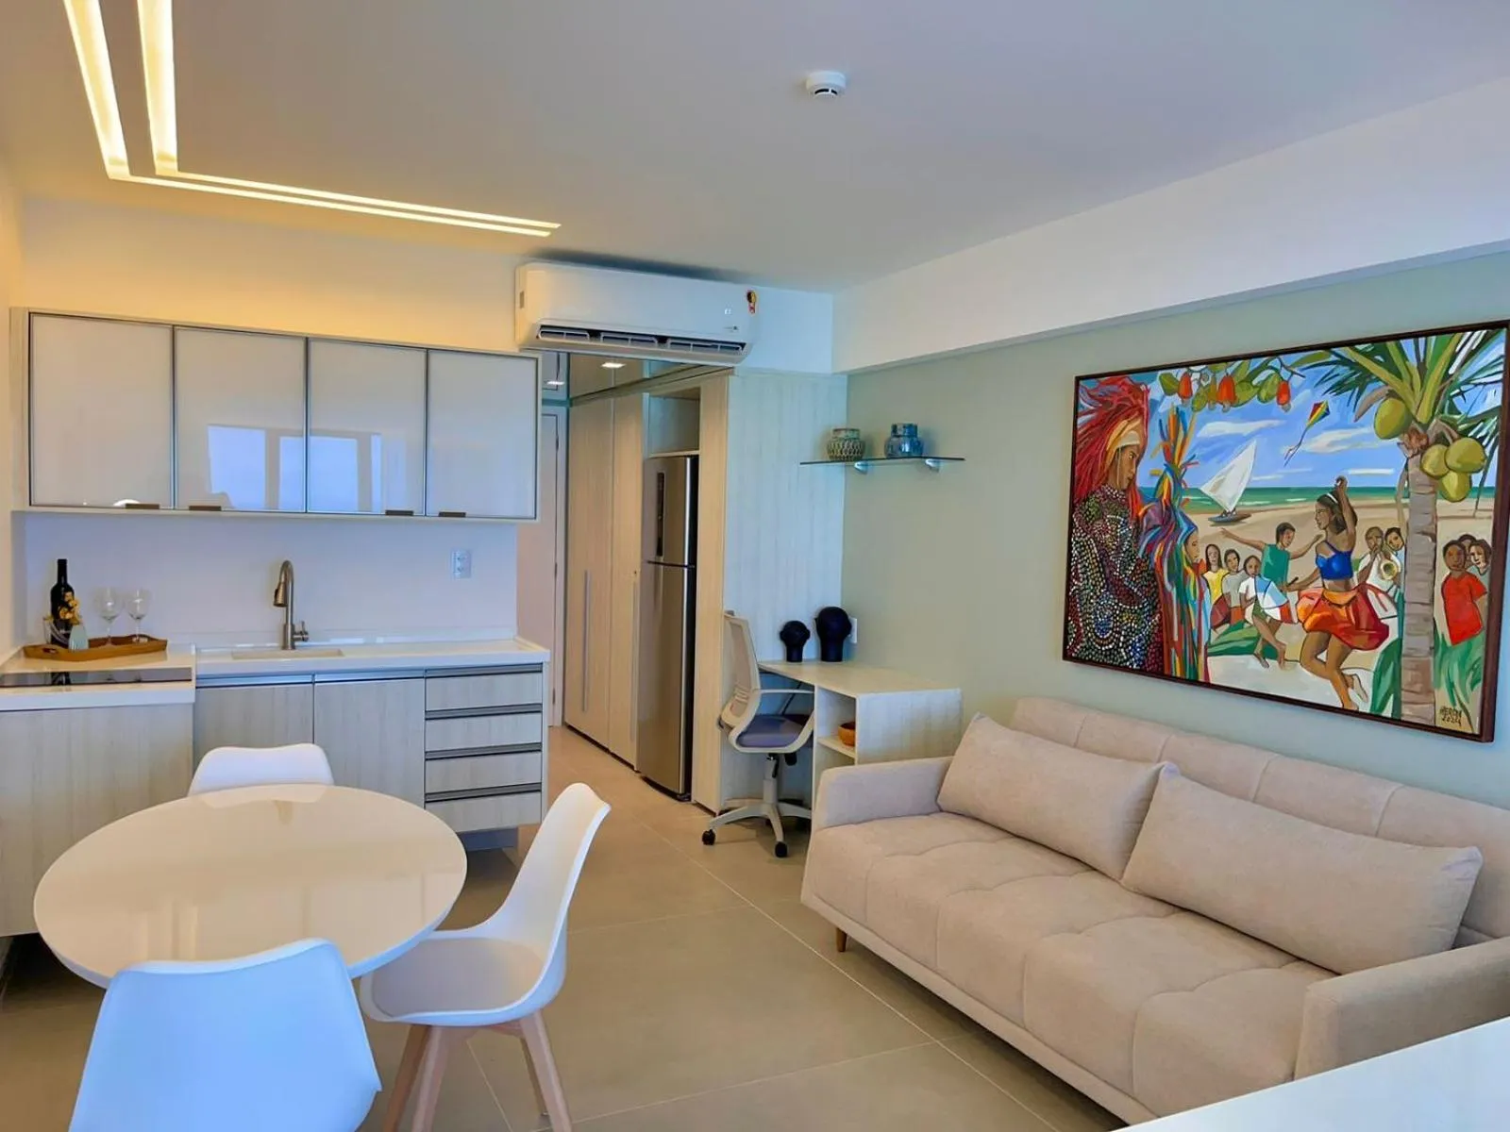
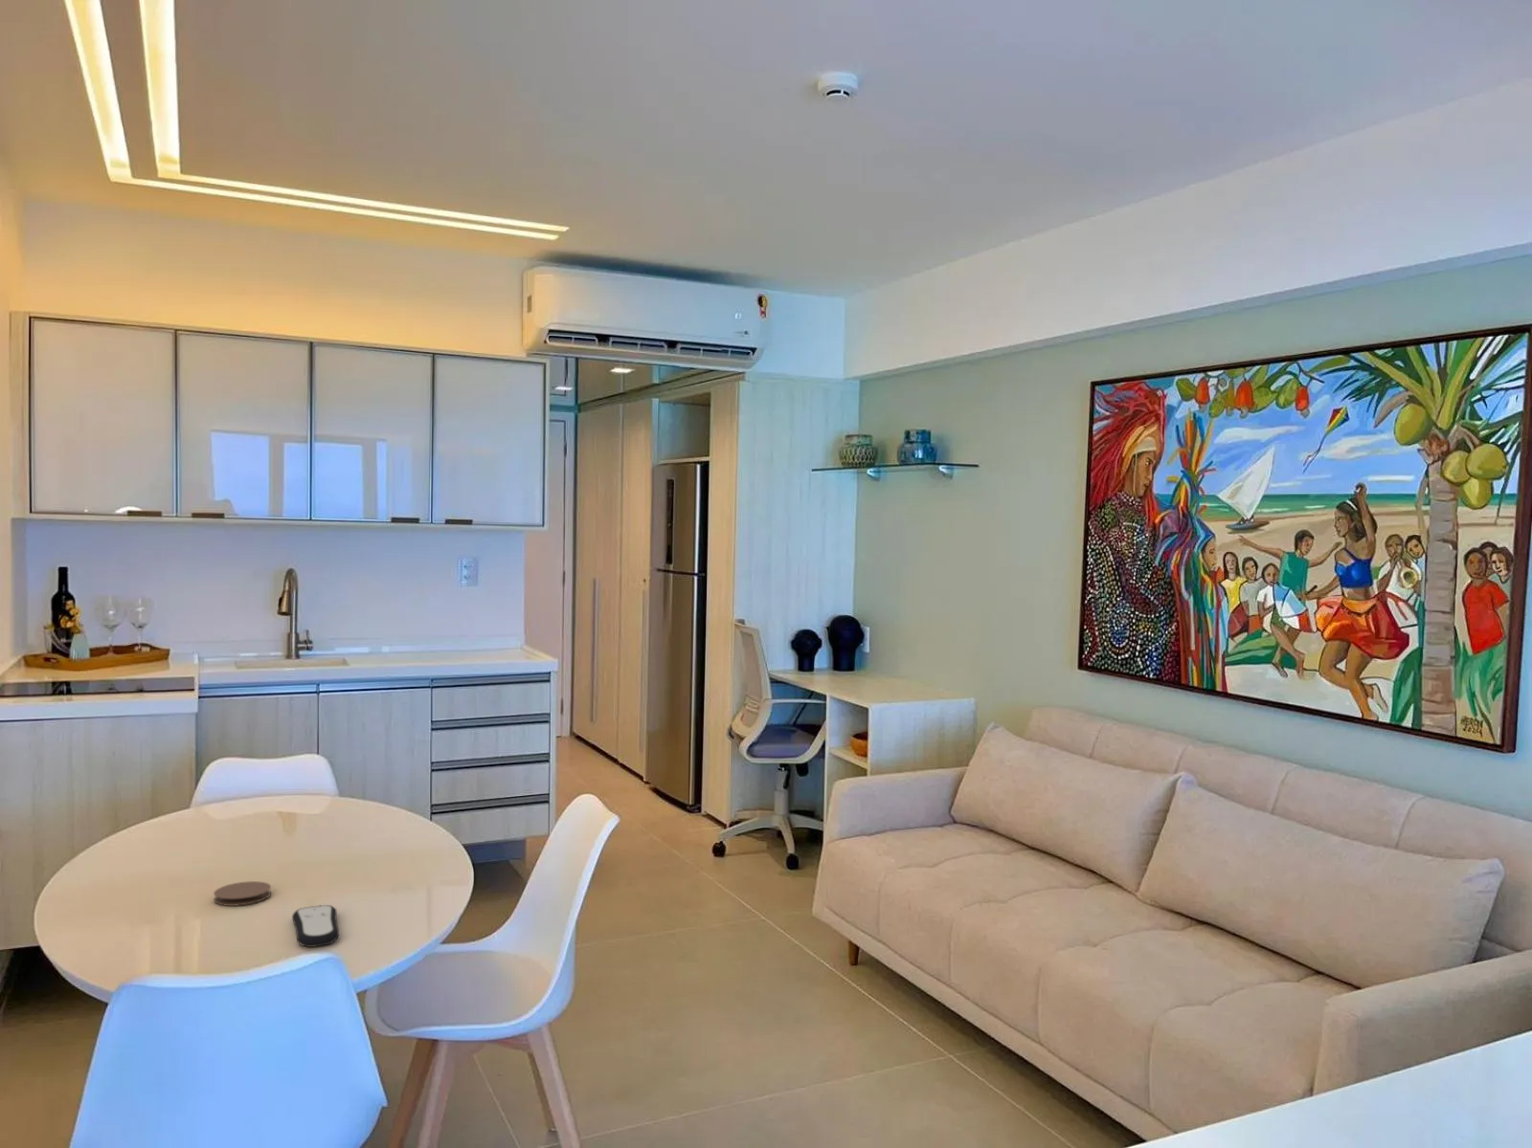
+ remote control [291,904,340,948]
+ coaster [212,880,271,907]
